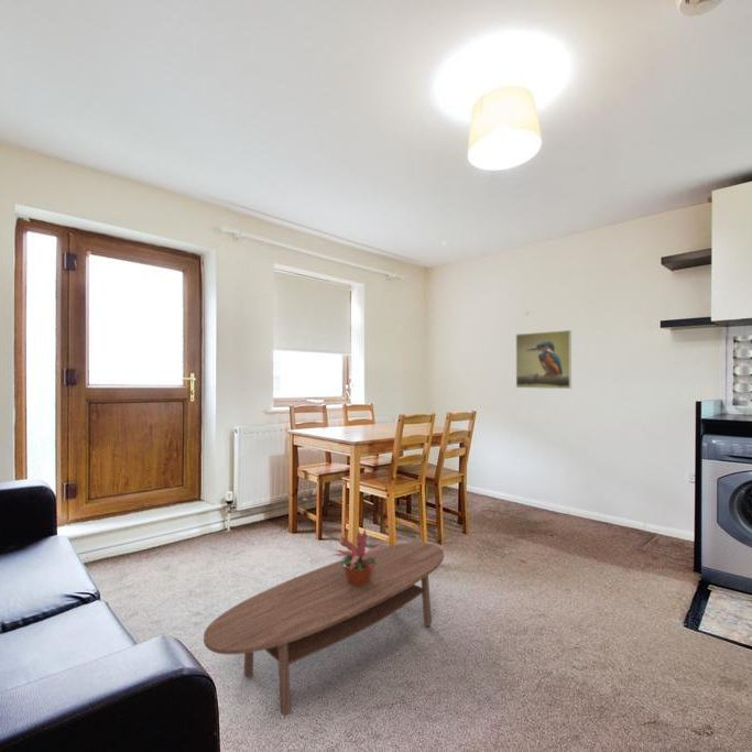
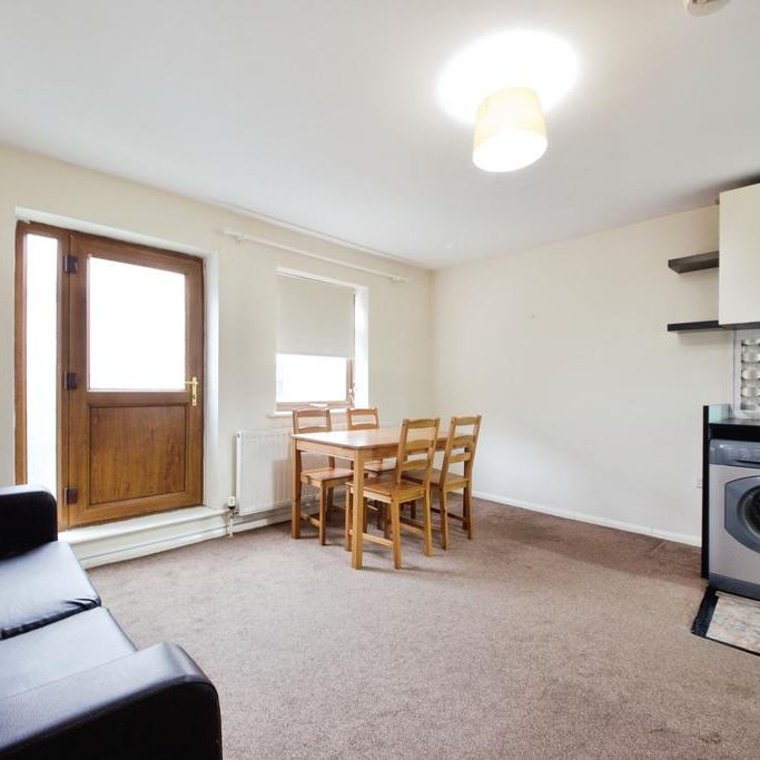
- coffee table [203,542,445,717]
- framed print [515,329,573,390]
- potted plant [333,527,385,586]
